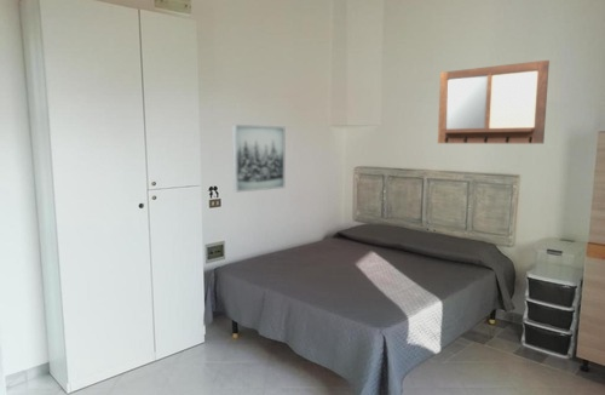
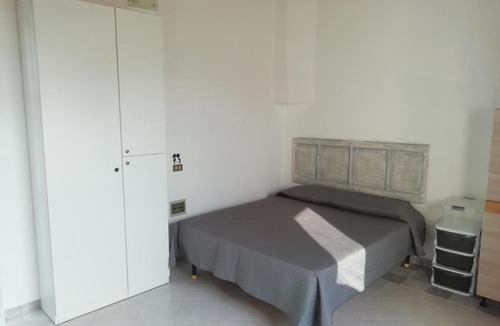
- writing board [437,59,551,145]
- wall art [231,124,286,194]
